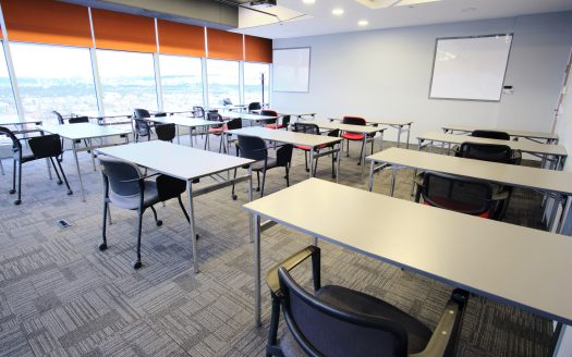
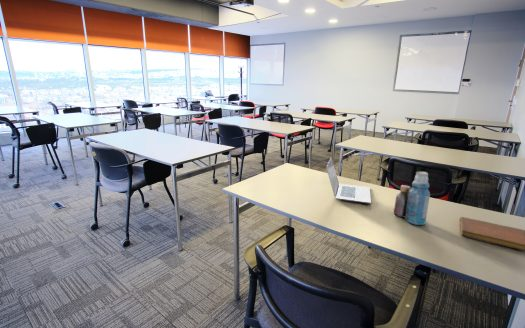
+ bottle [393,170,431,226]
+ notebook [459,216,525,252]
+ laptop [325,156,372,205]
